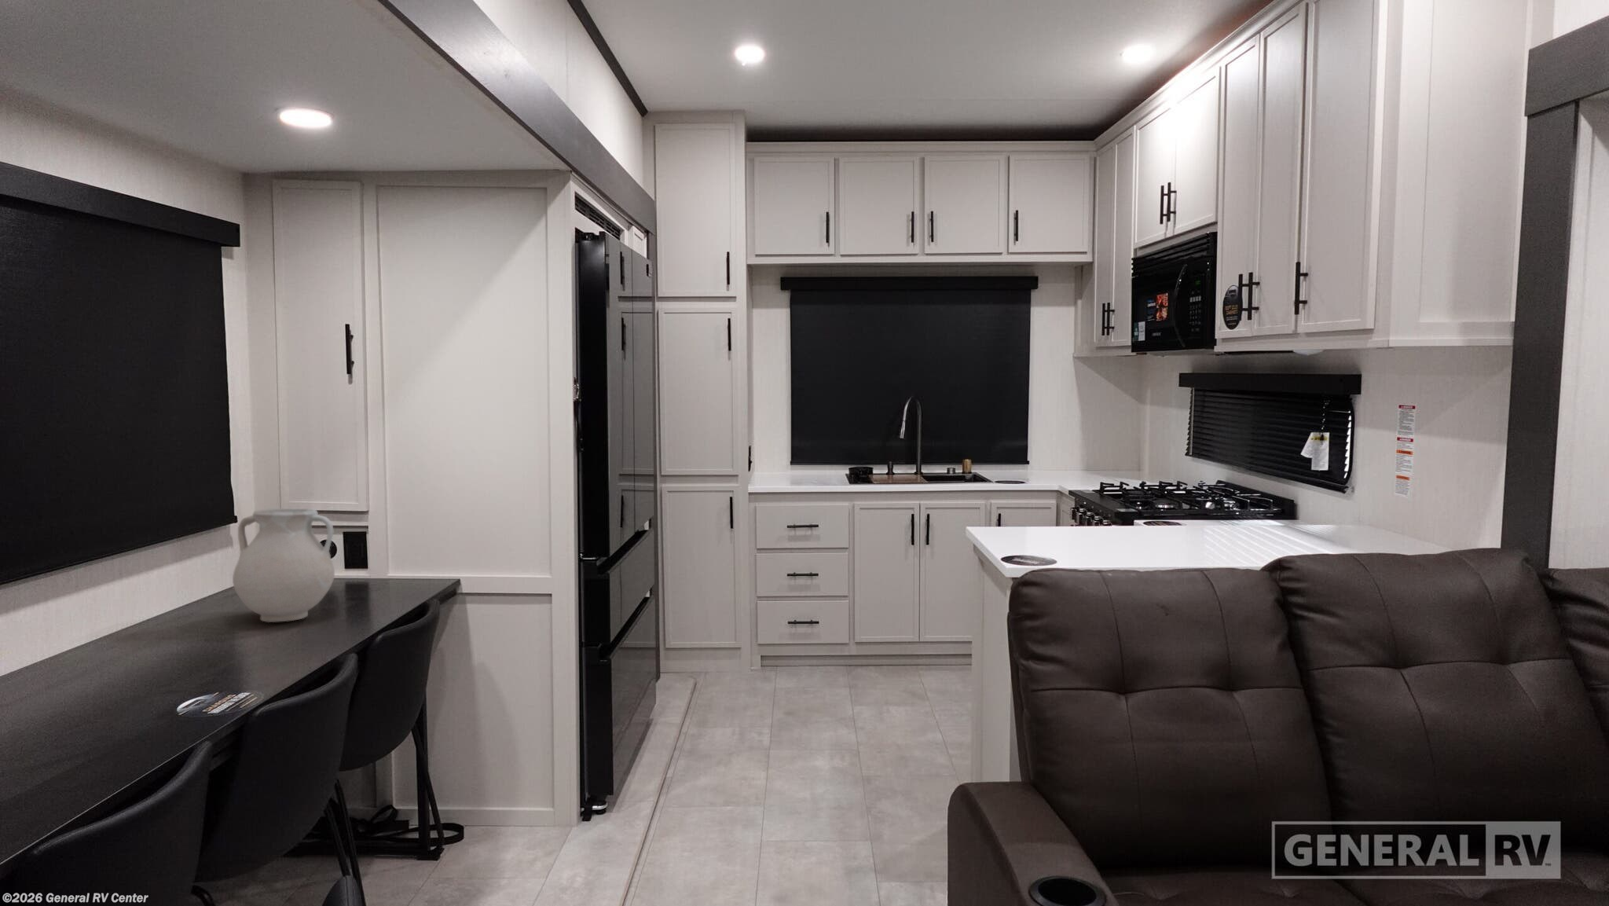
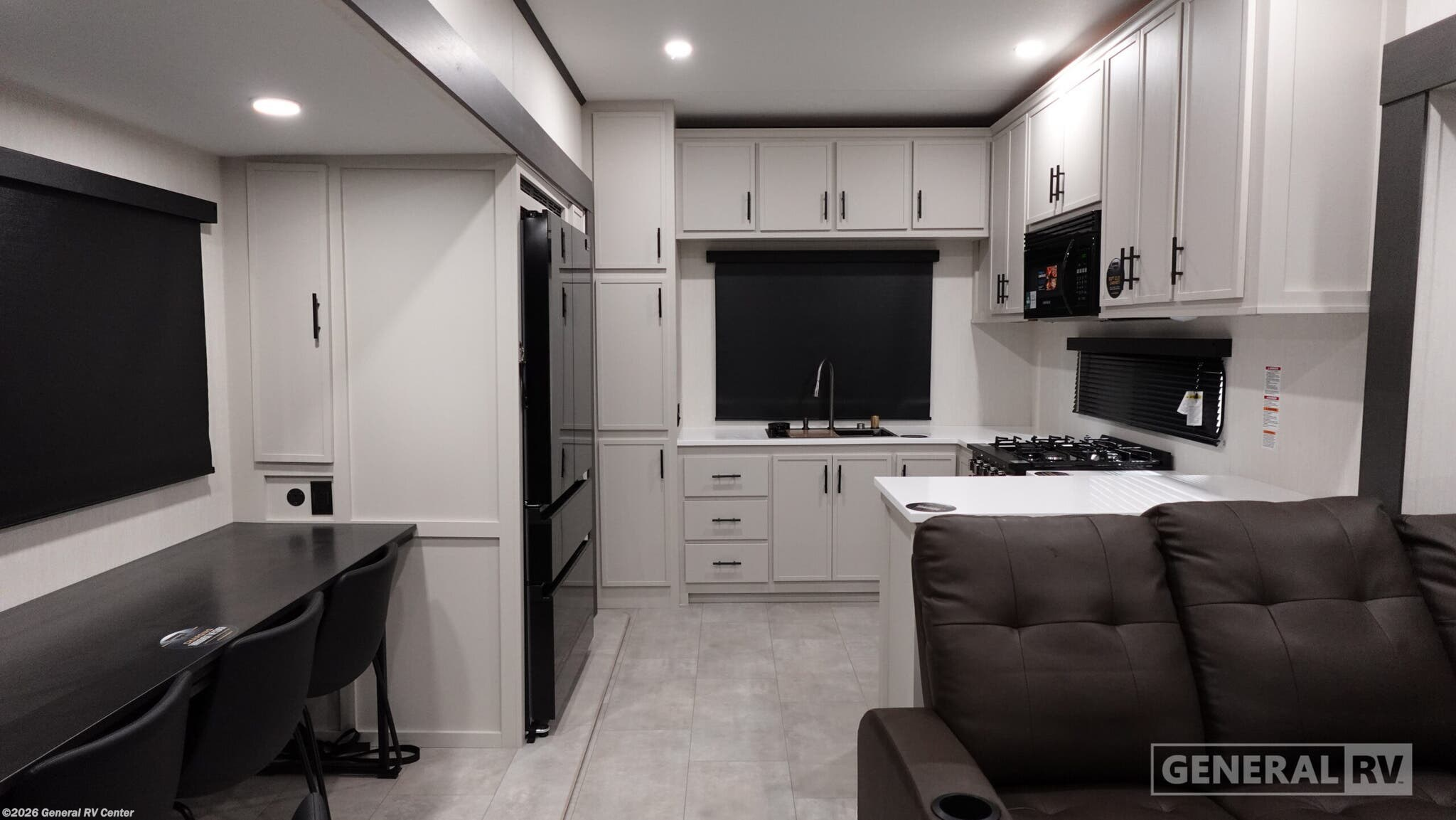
- vase [232,507,336,623]
